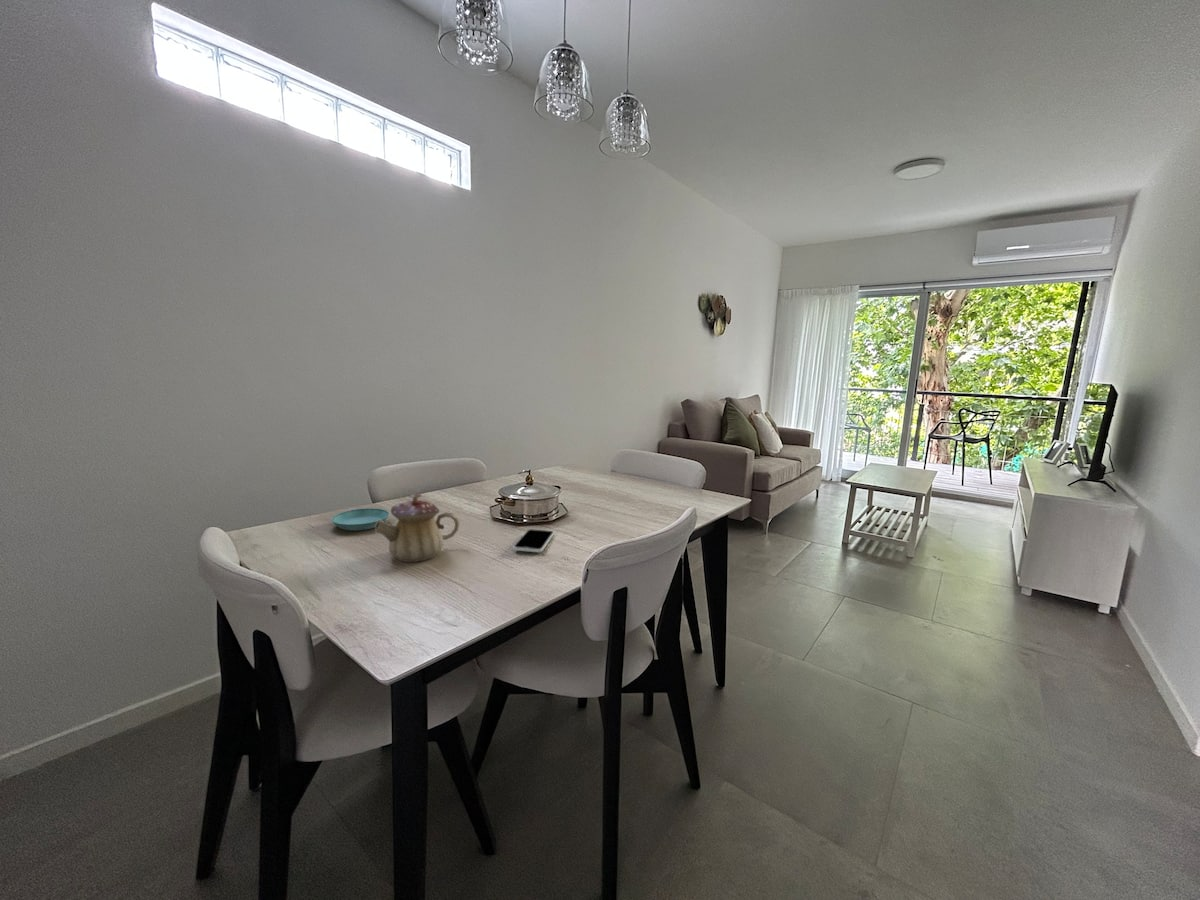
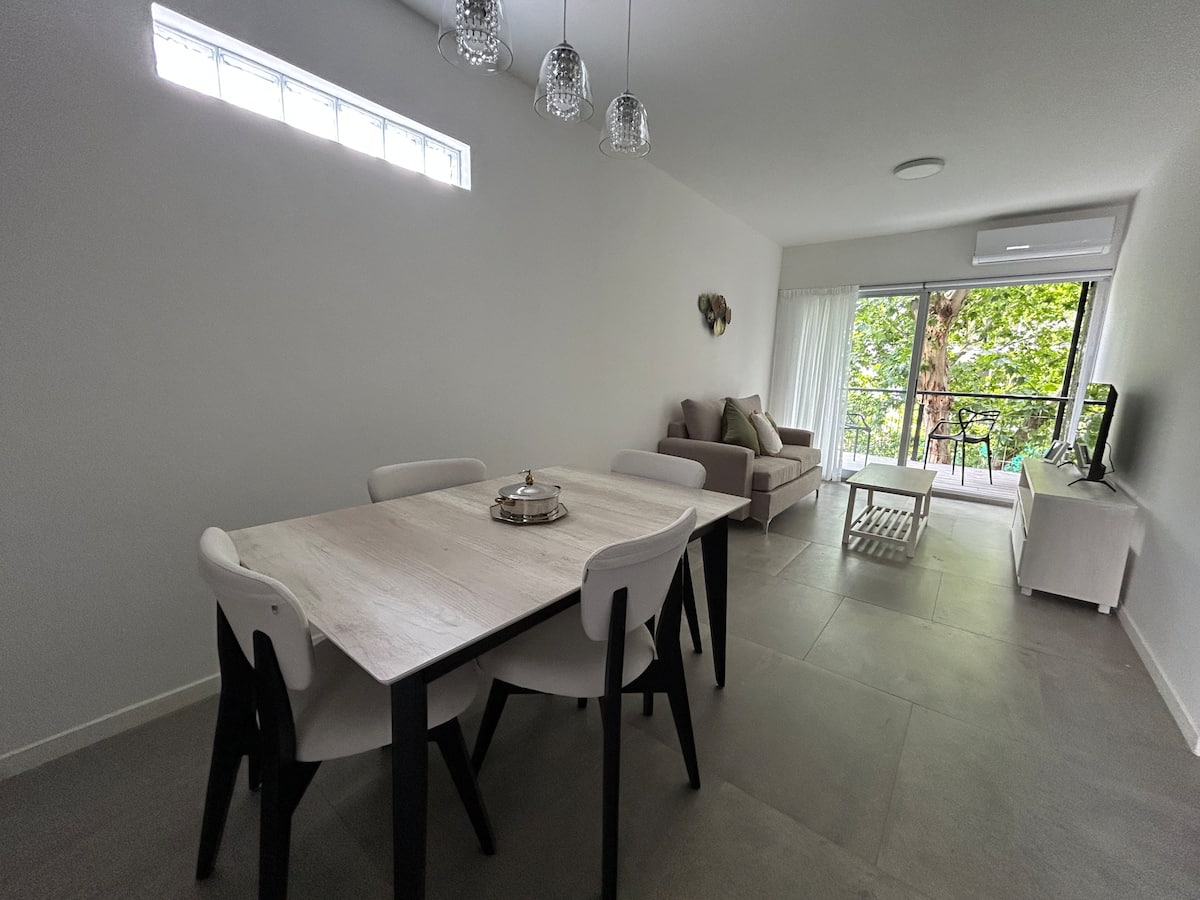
- saucer [330,507,391,532]
- teapot [374,492,460,563]
- smartphone [512,528,555,553]
